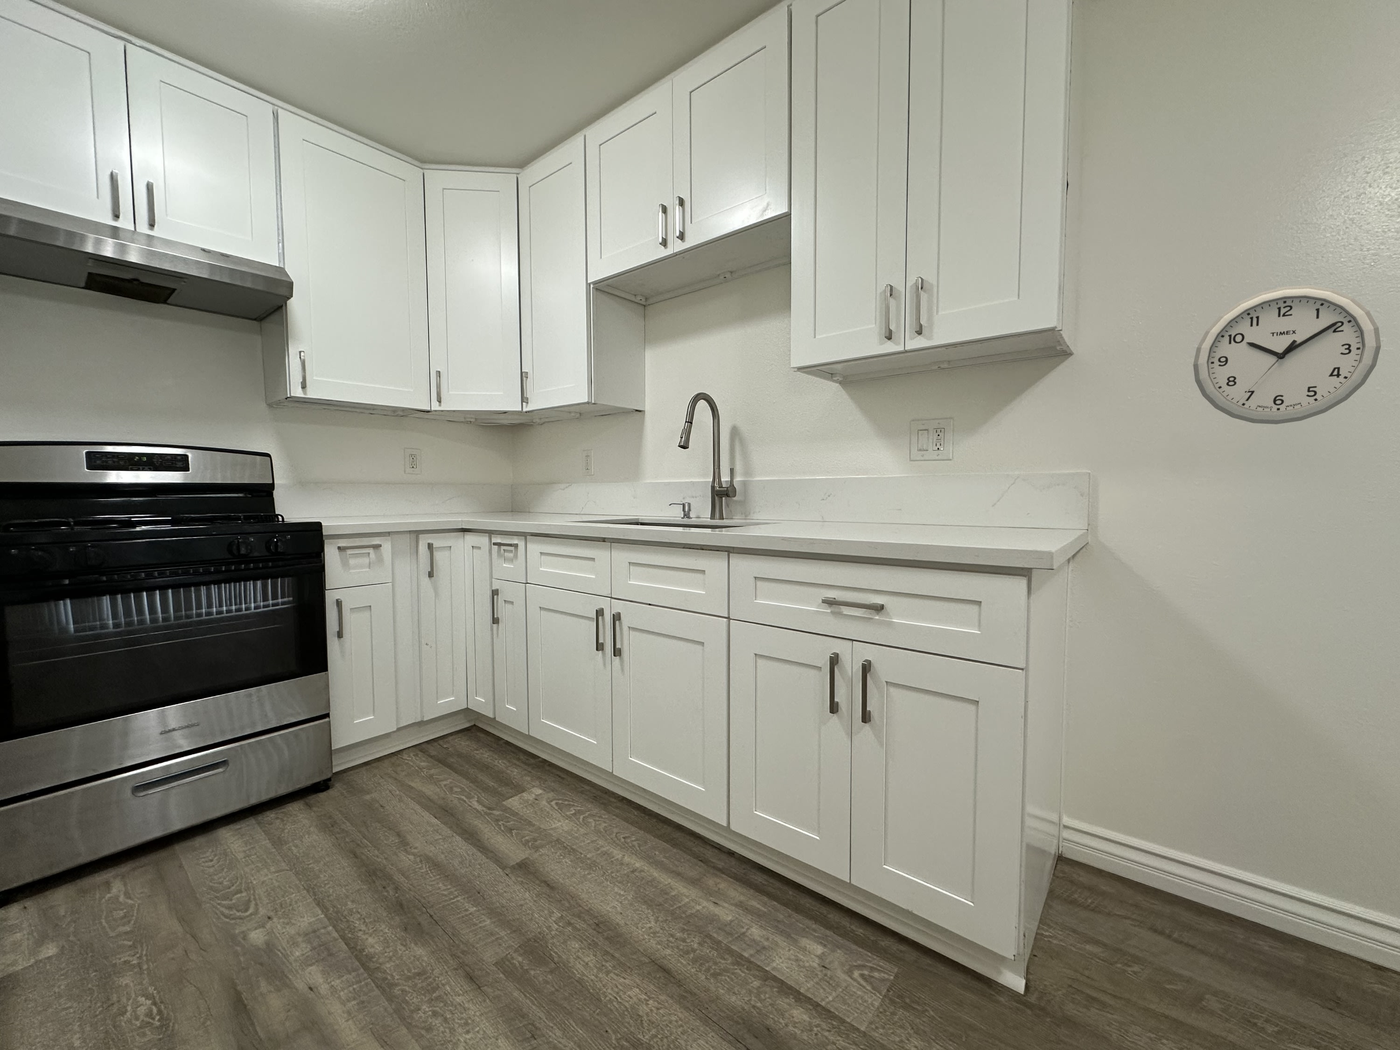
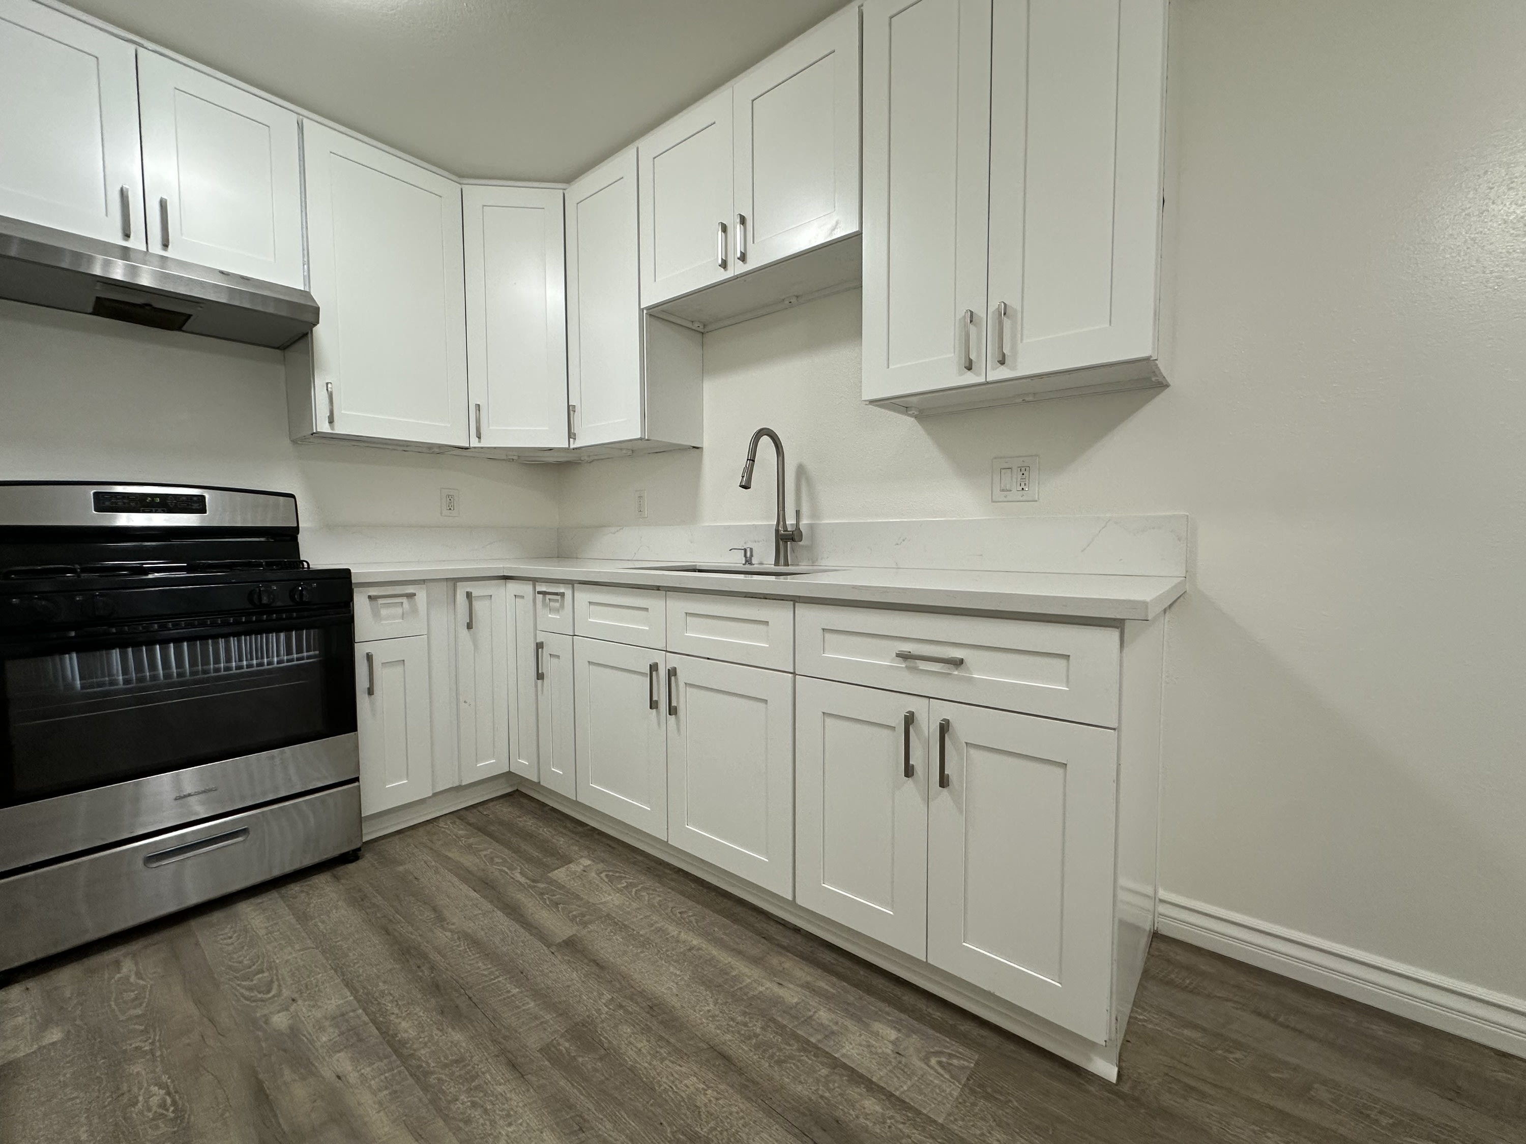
- wall clock [1193,286,1381,425]
